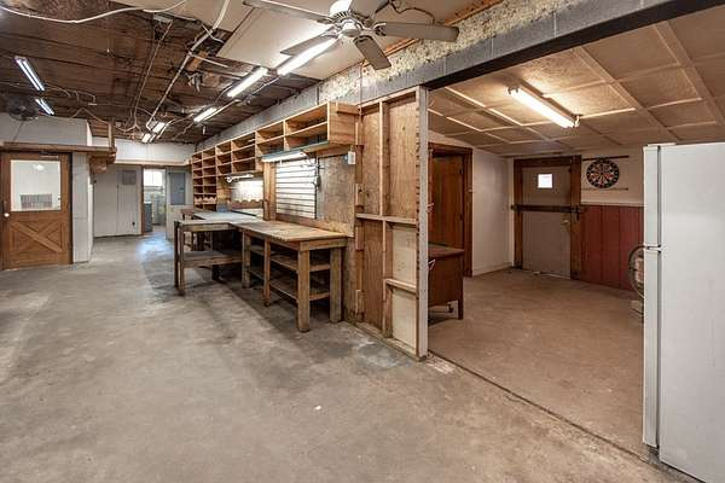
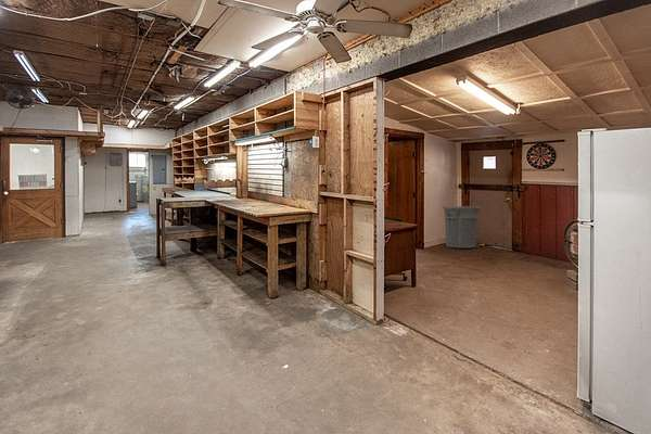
+ trash can [442,205,482,250]
